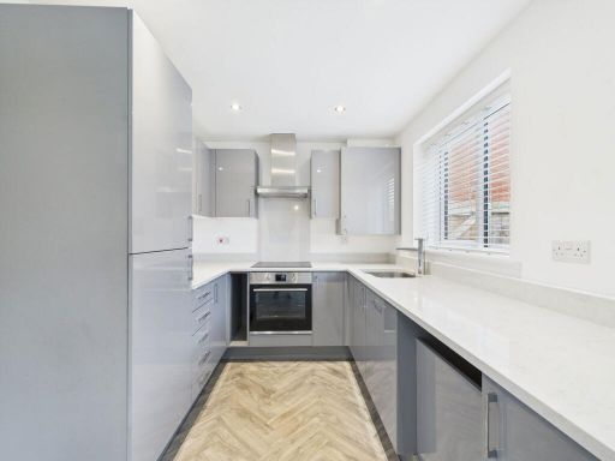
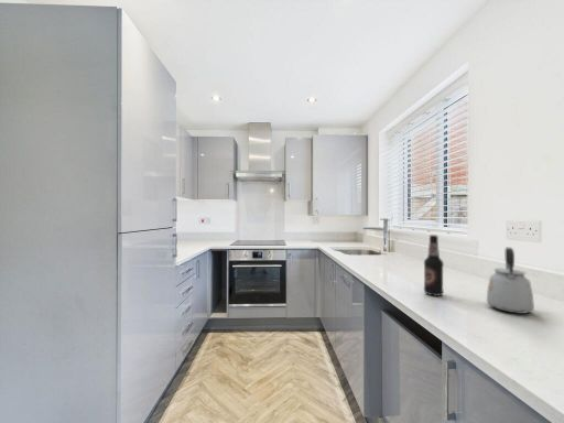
+ bottle [423,234,445,296]
+ kettle [486,247,535,315]
